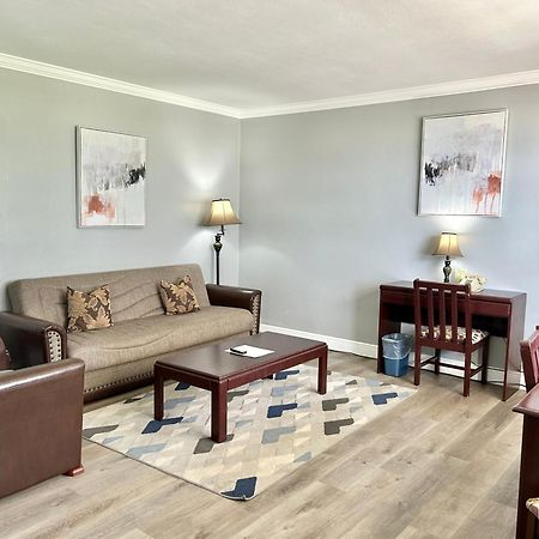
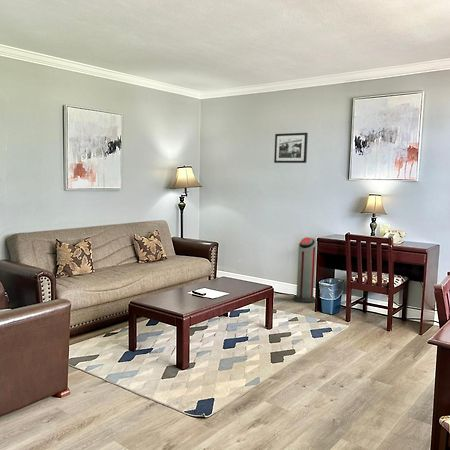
+ picture frame [273,132,309,164]
+ air purifier [292,236,317,304]
